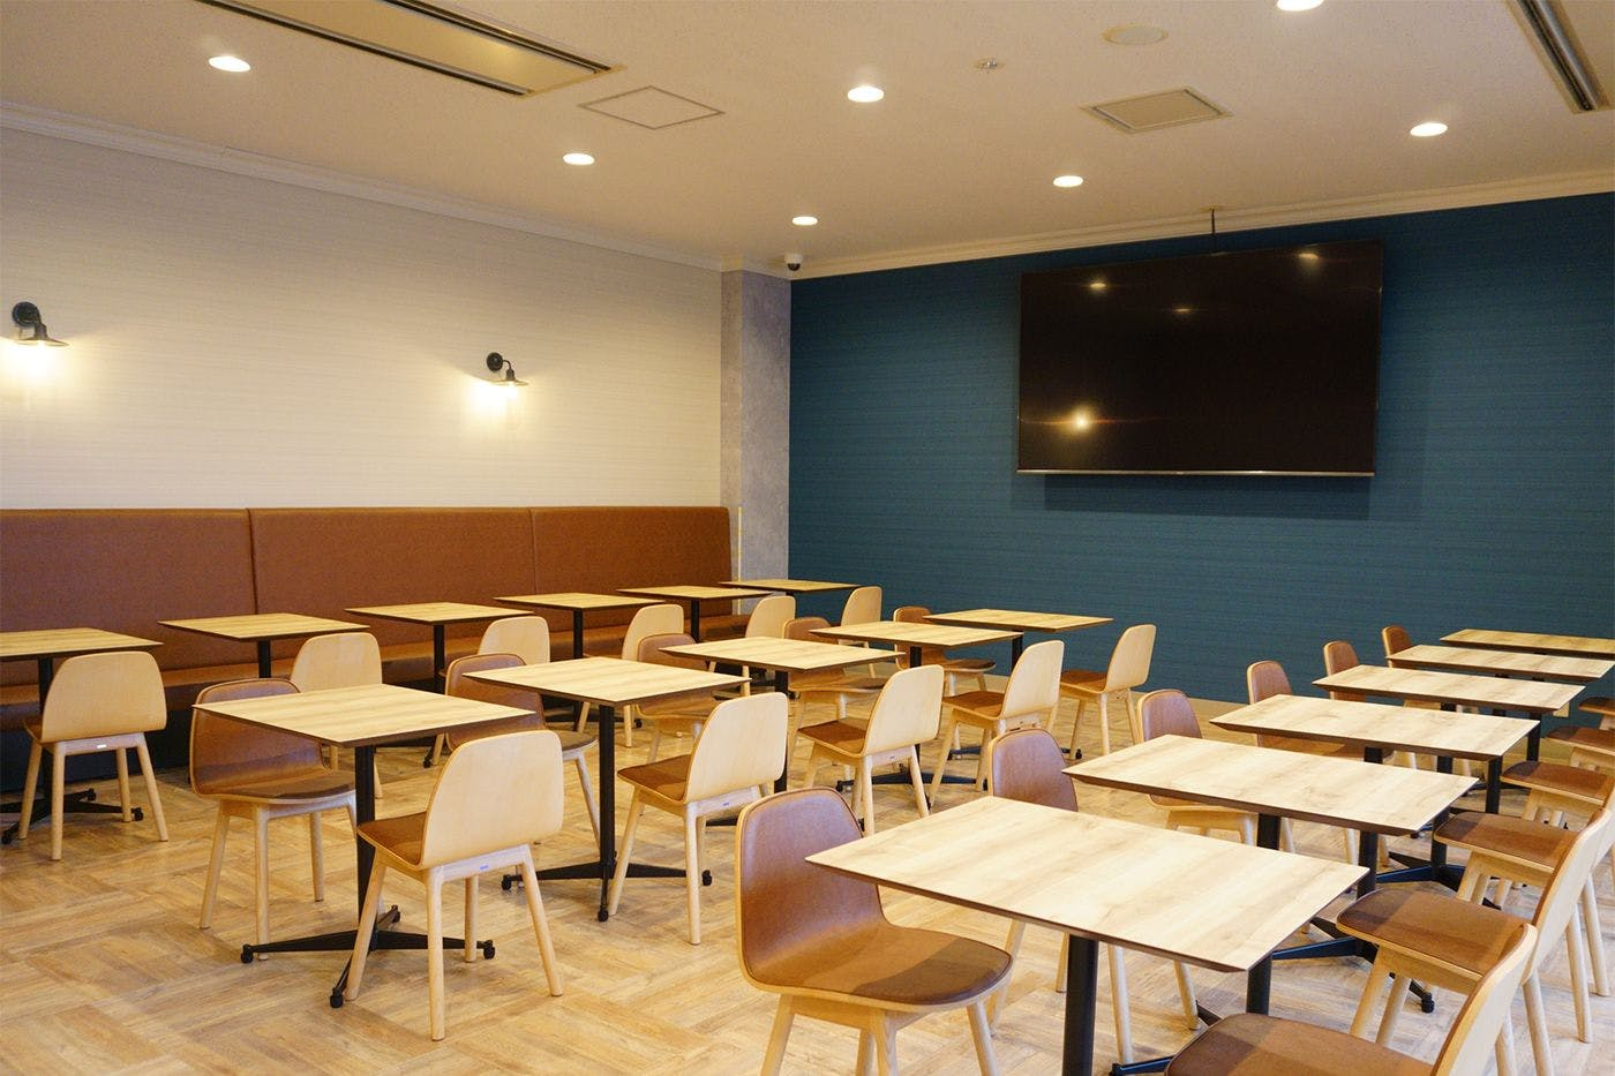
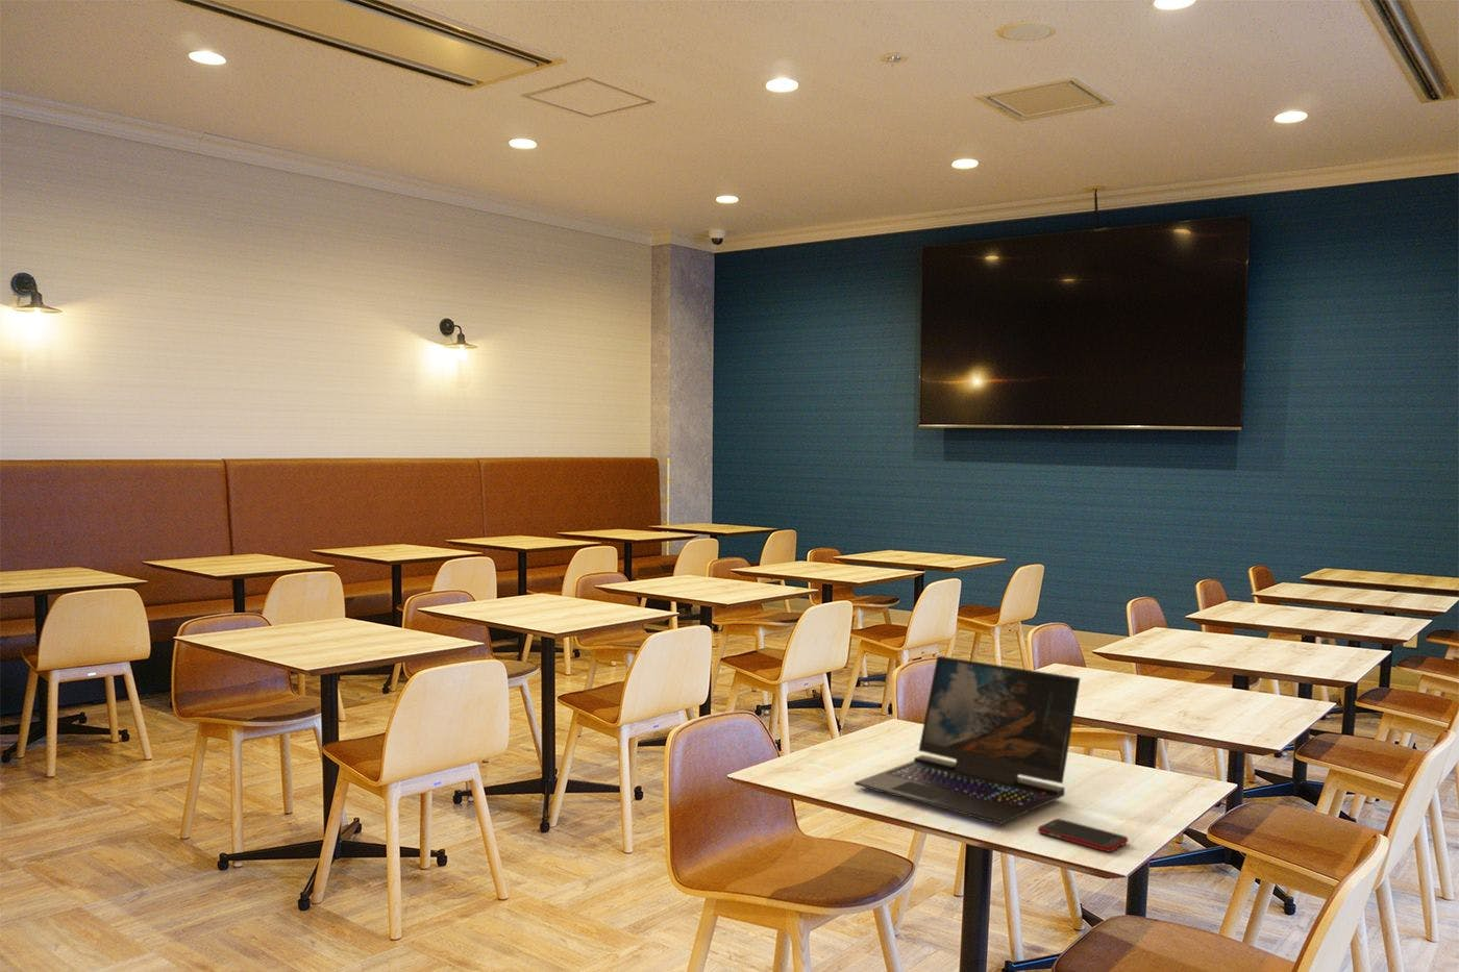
+ laptop [854,655,1082,826]
+ cell phone [1037,818,1128,854]
